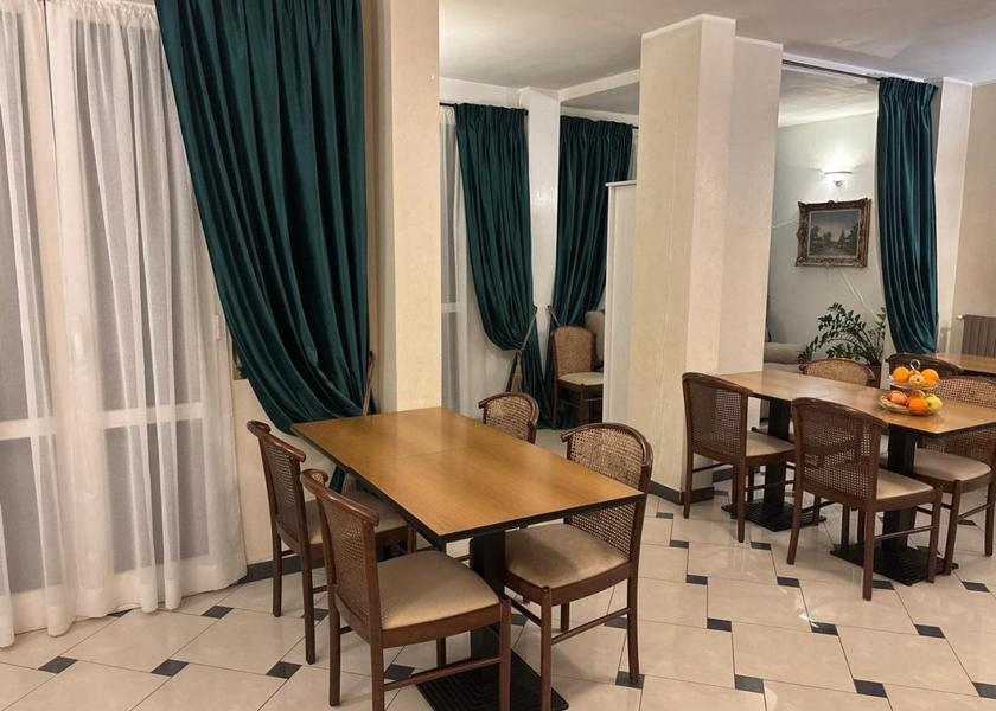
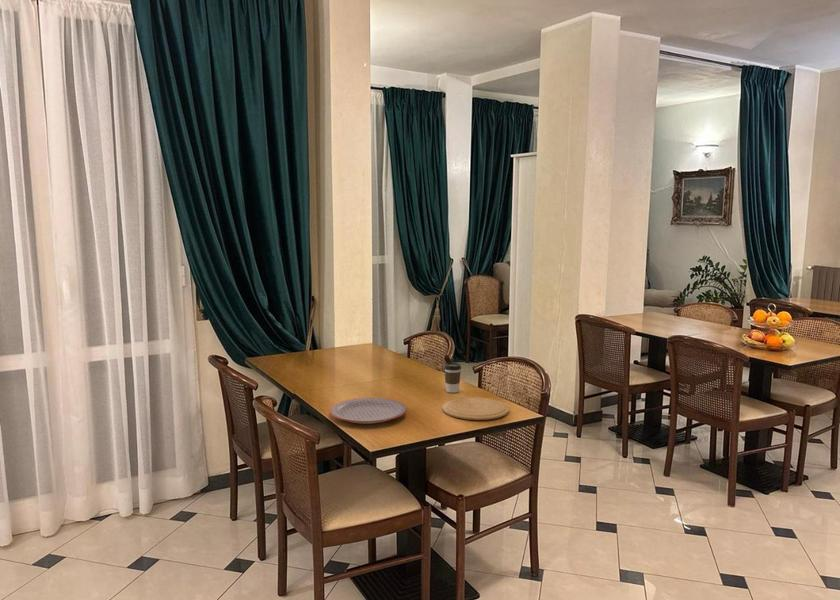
+ plate [441,397,510,421]
+ coffee cup [443,362,462,394]
+ plate [329,397,408,425]
